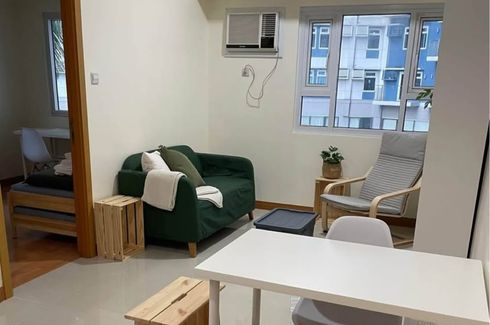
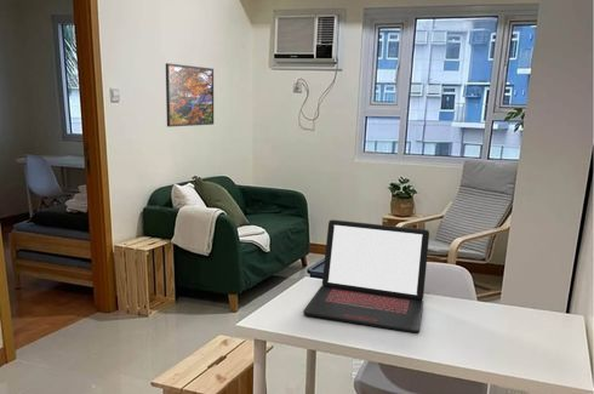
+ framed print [165,62,215,129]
+ laptop [302,218,430,335]
